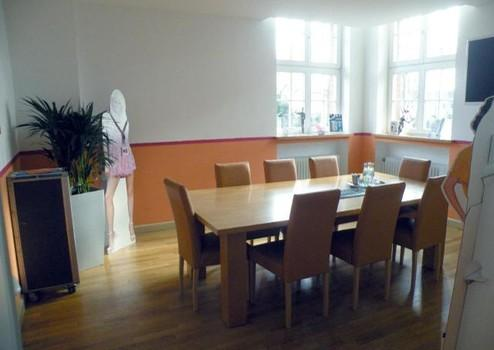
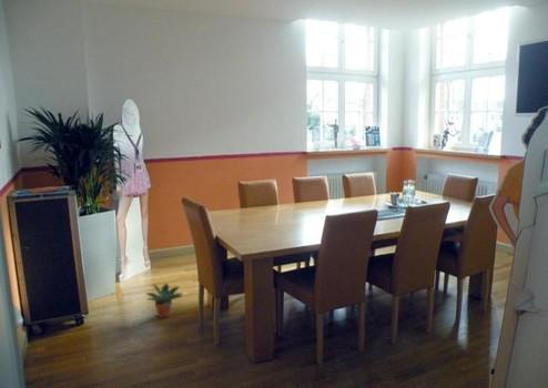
+ potted plant [145,283,184,319]
